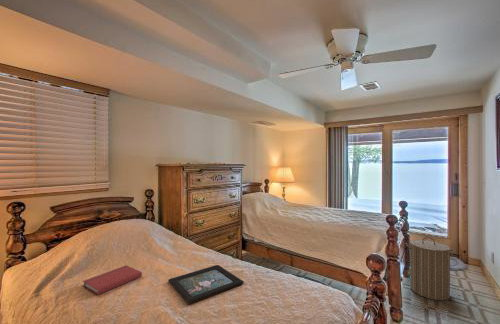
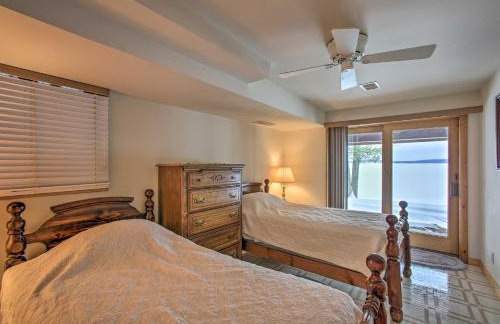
- decorative tray [167,264,245,305]
- laundry hamper [404,236,456,302]
- book [82,264,143,296]
